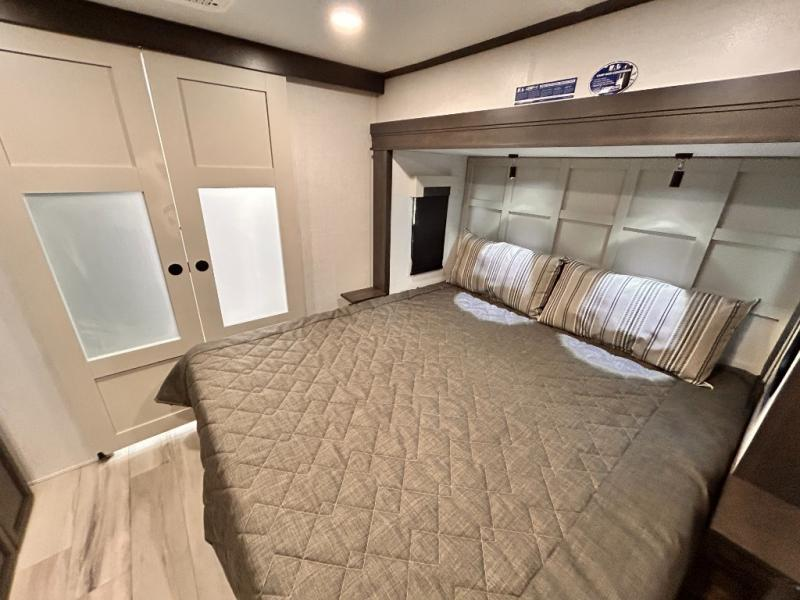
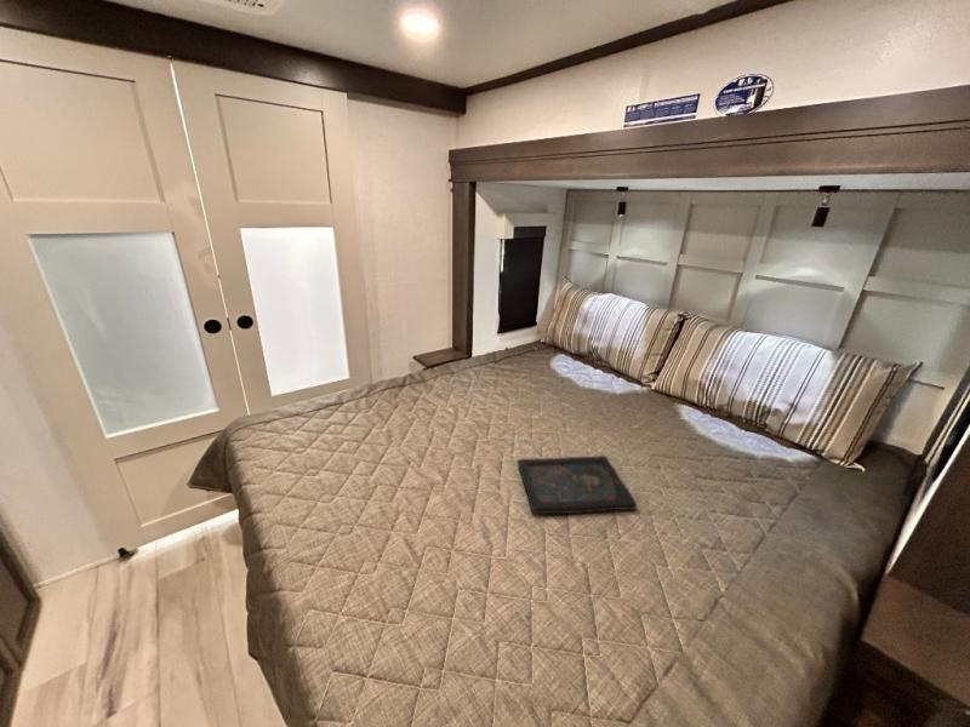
+ tray [517,454,638,515]
